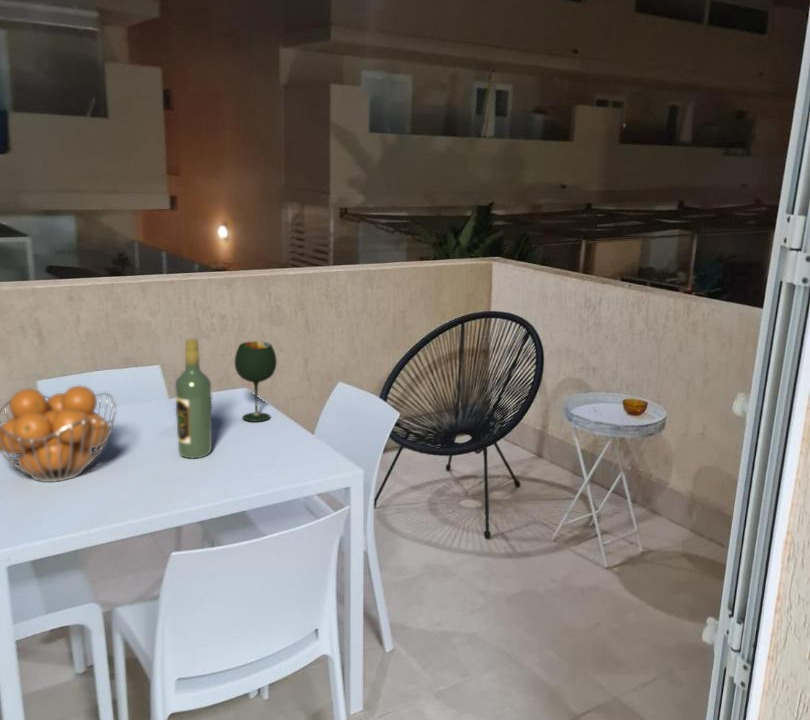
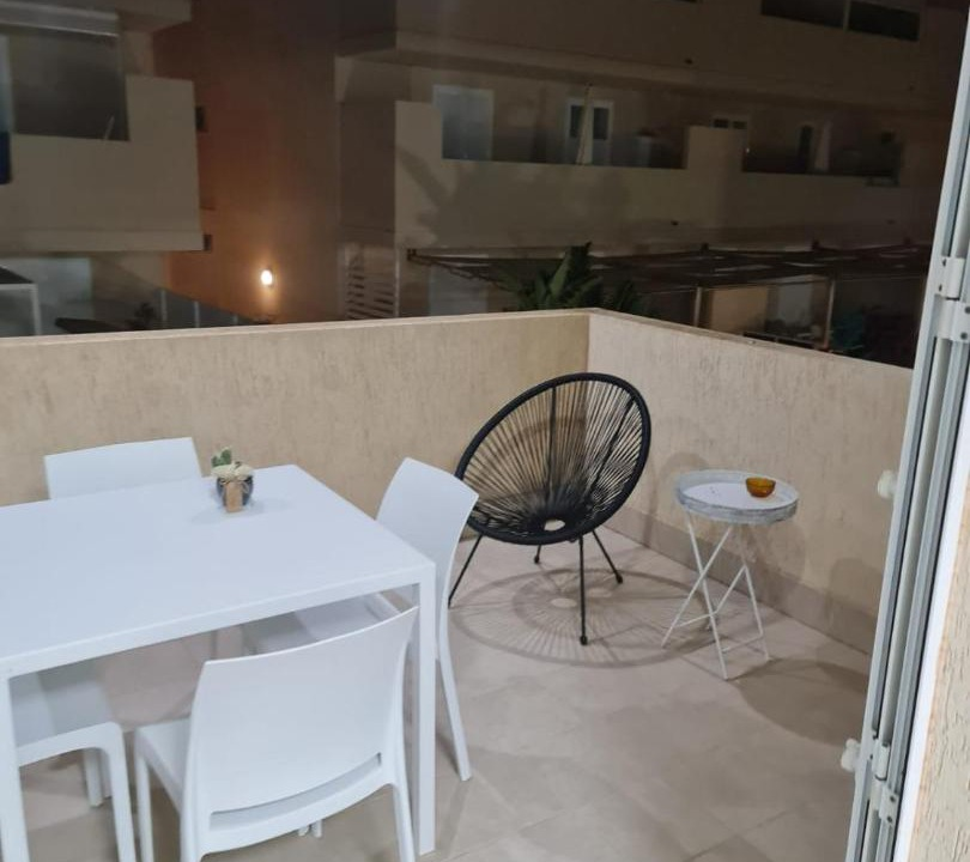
- wine glass [234,340,278,423]
- wine bottle [174,338,213,459]
- fruit basket [0,385,117,483]
